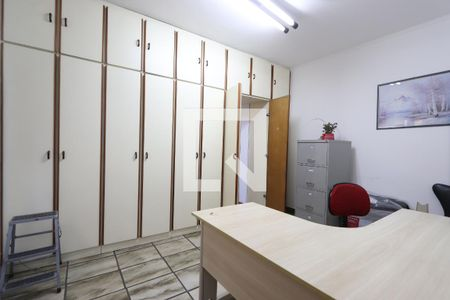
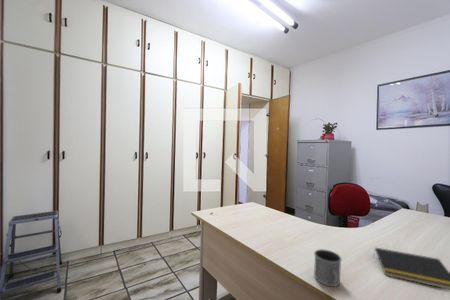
+ mug [313,248,343,288]
+ notepad [372,246,450,290]
